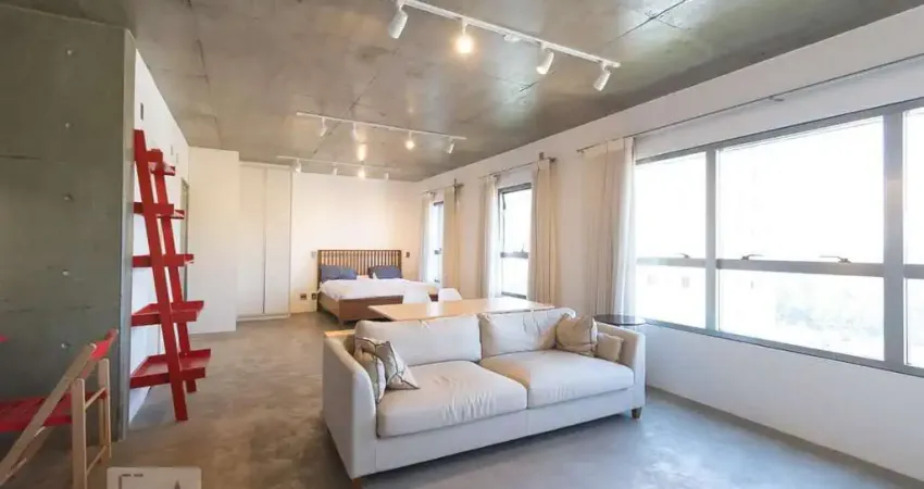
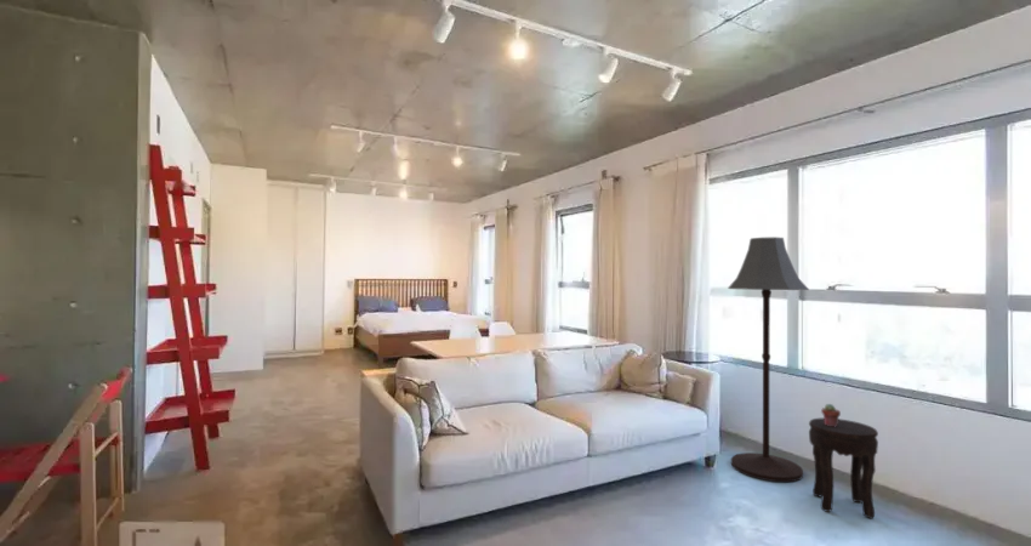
+ side table [808,417,879,519]
+ potted succulent [820,403,842,427]
+ floor lamp [727,235,810,483]
